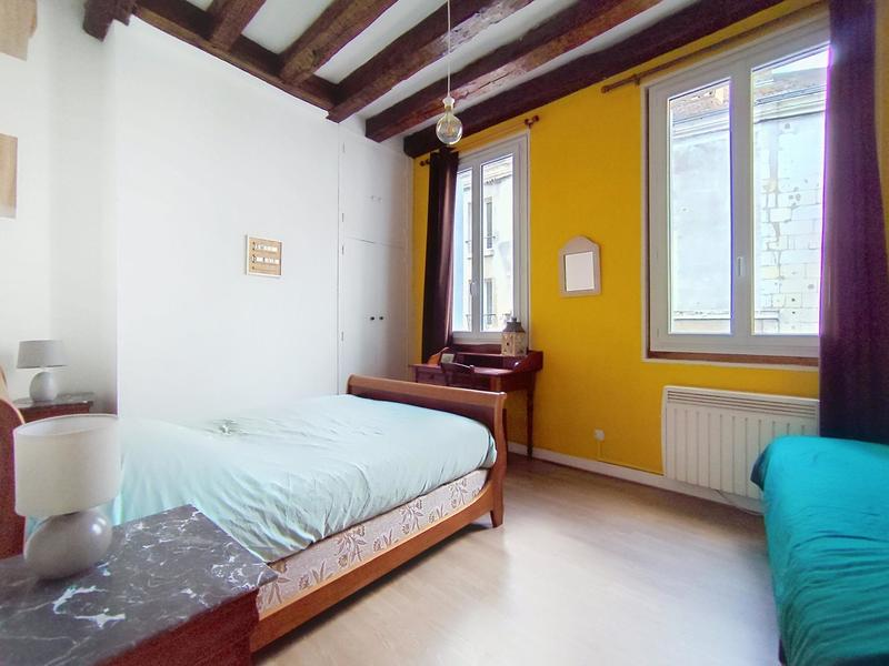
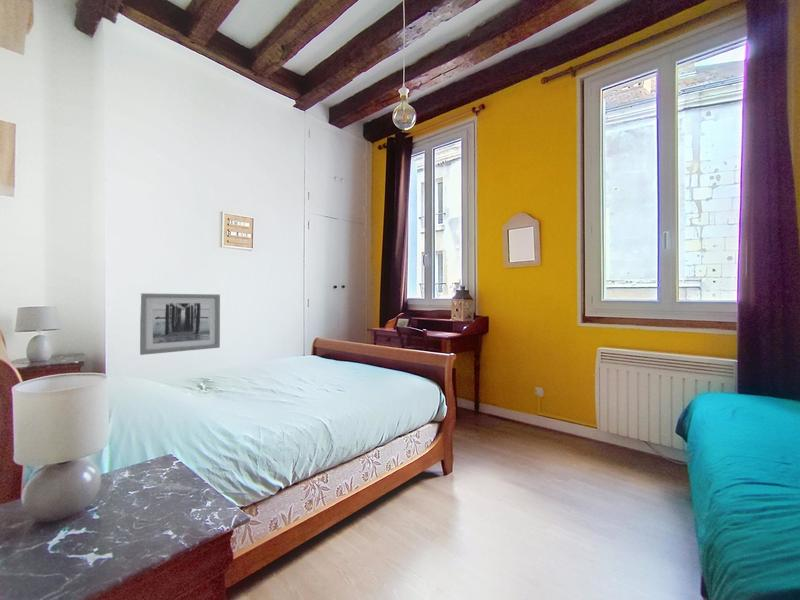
+ wall art [139,292,221,356]
